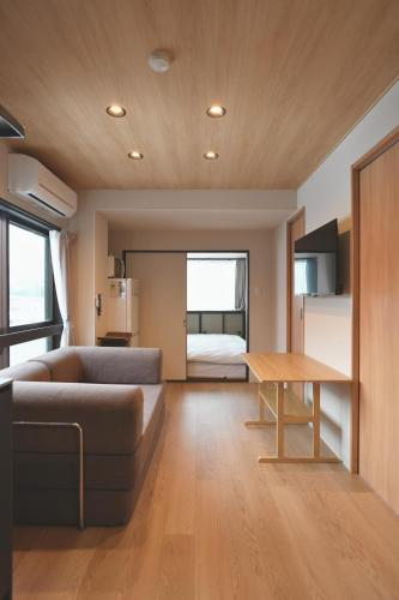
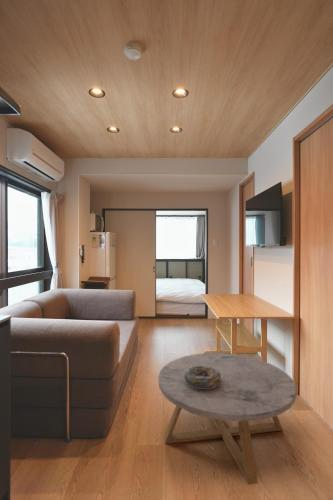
+ coffee table [157,352,298,486]
+ decorative bowl [184,365,222,389]
